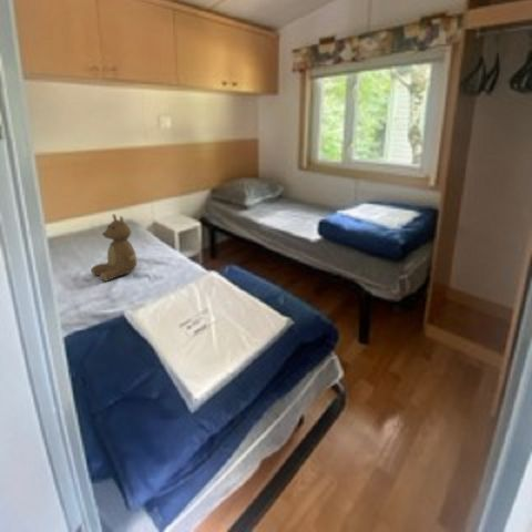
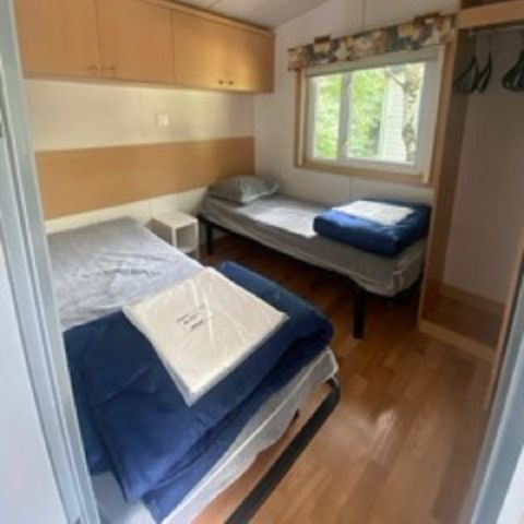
- teddy bear [90,213,139,283]
